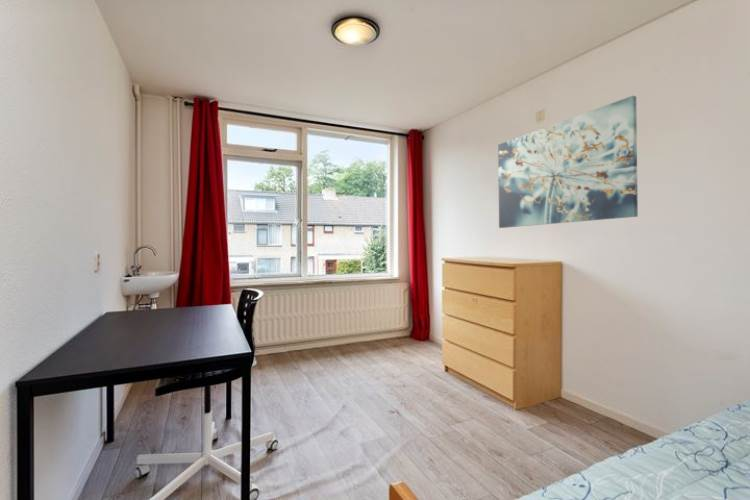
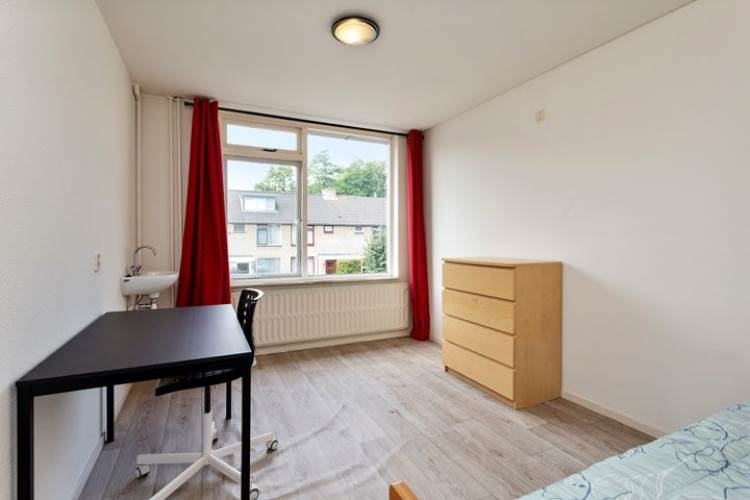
- wall art [497,95,639,229]
